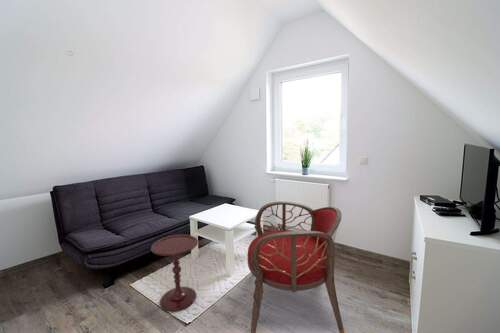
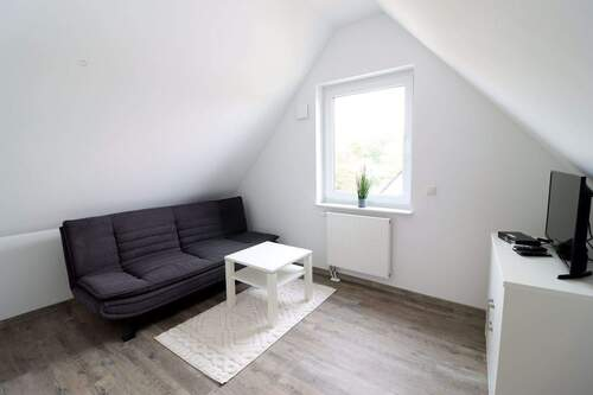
- armchair [247,201,345,333]
- side table [150,234,199,312]
